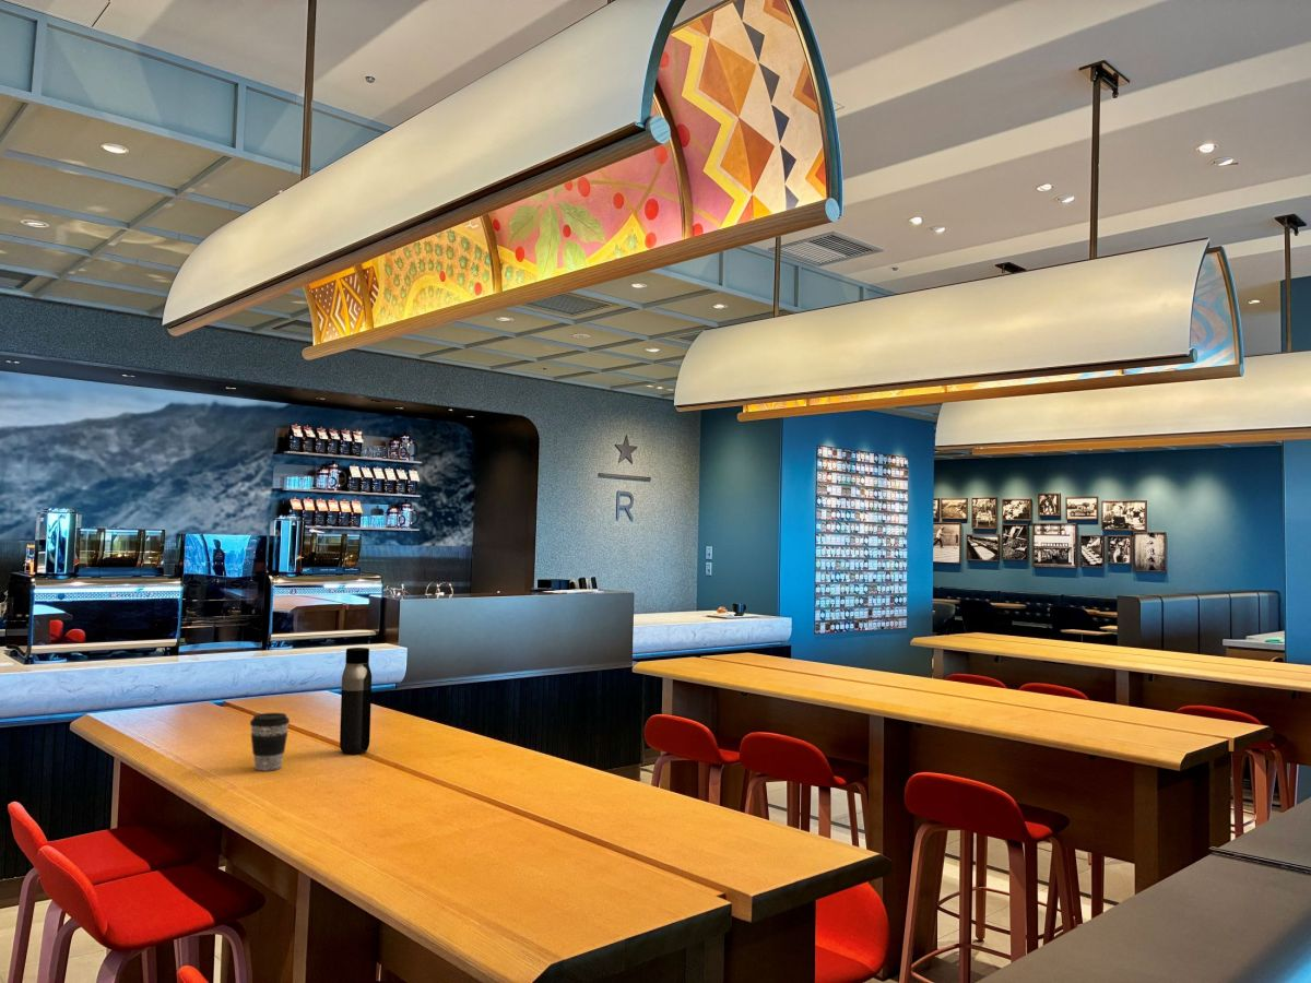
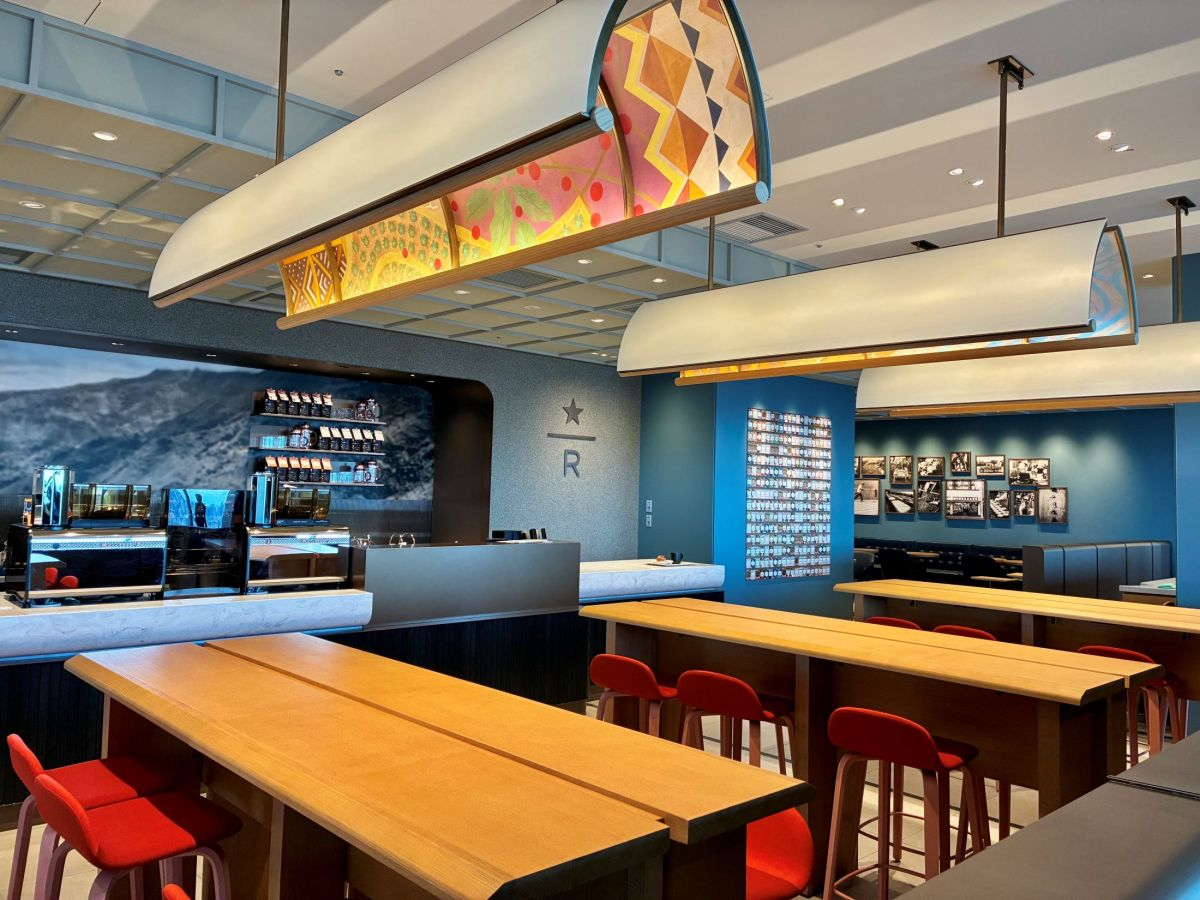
- water bottle [339,647,373,755]
- coffee cup [249,712,291,771]
